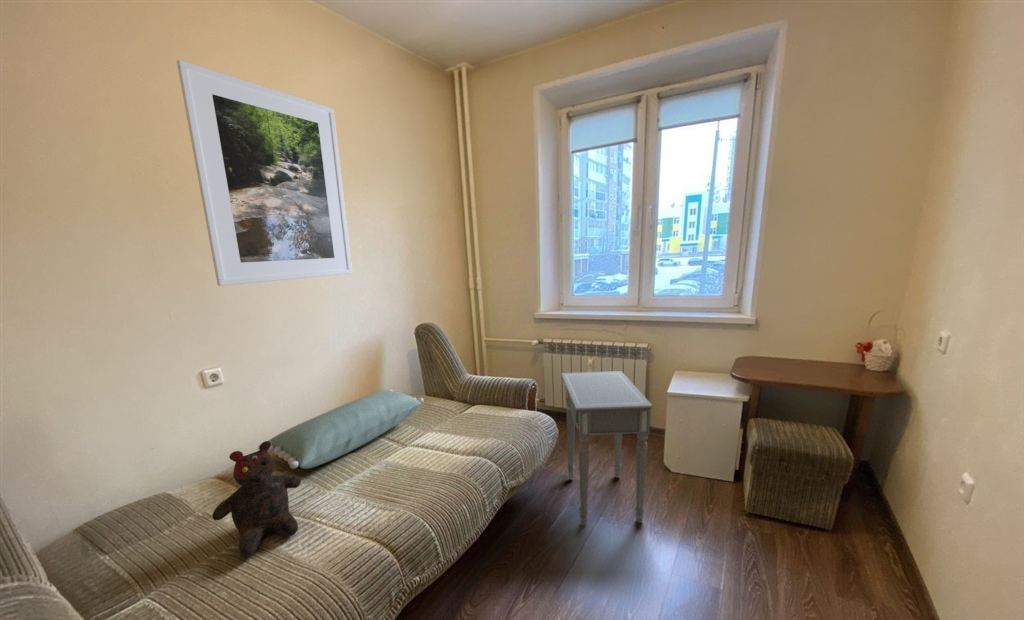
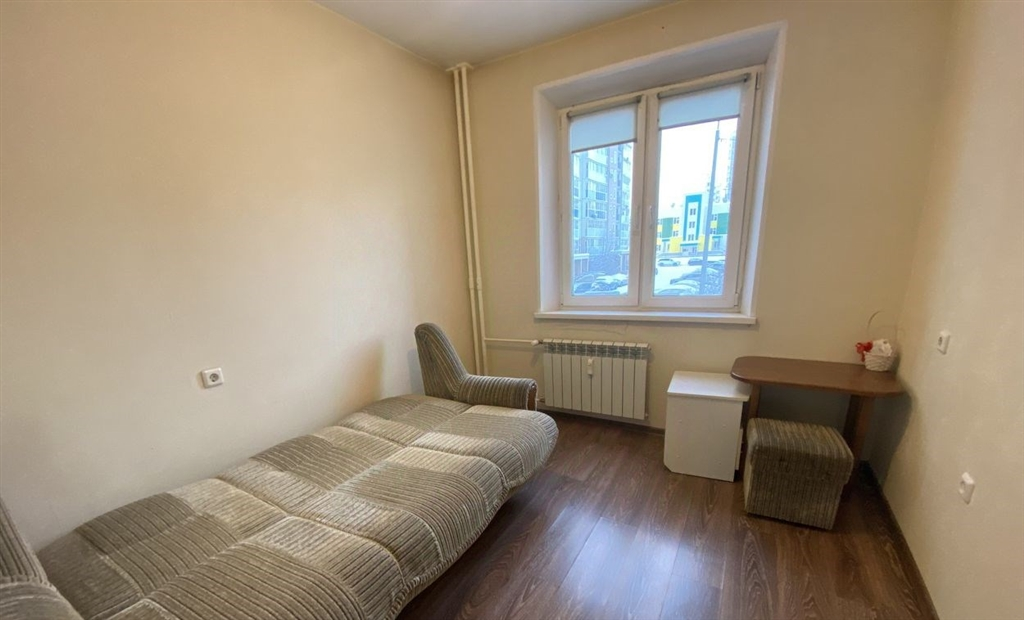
- side table [560,370,654,527]
- teddy bear [211,440,302,559]
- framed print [176,59,353,287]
- pillow [257,388,425,470]
